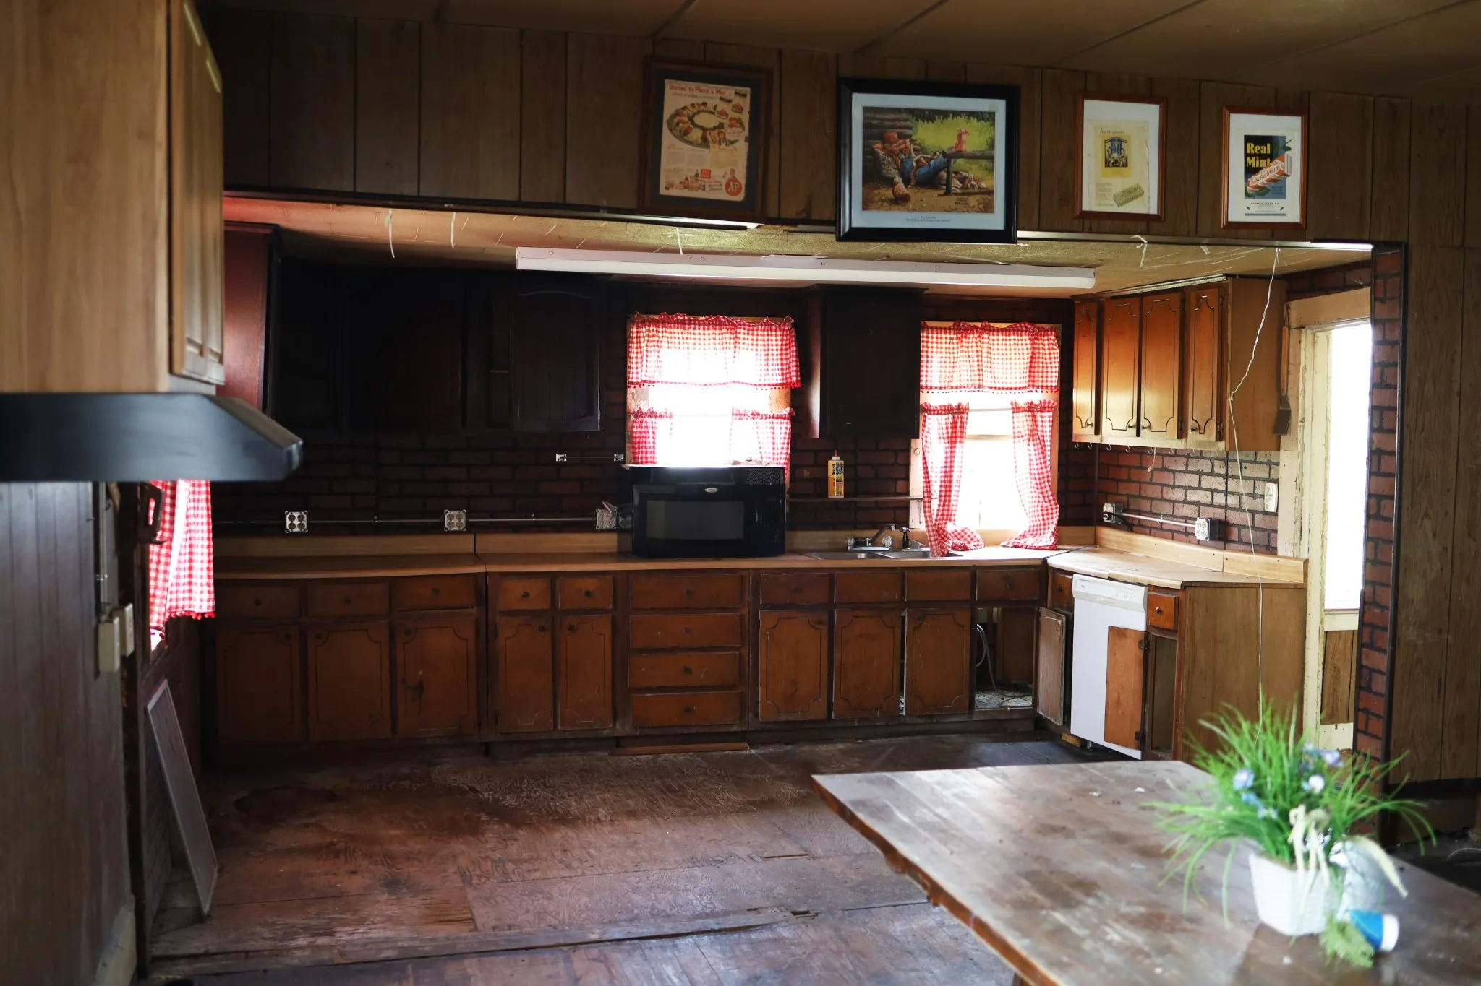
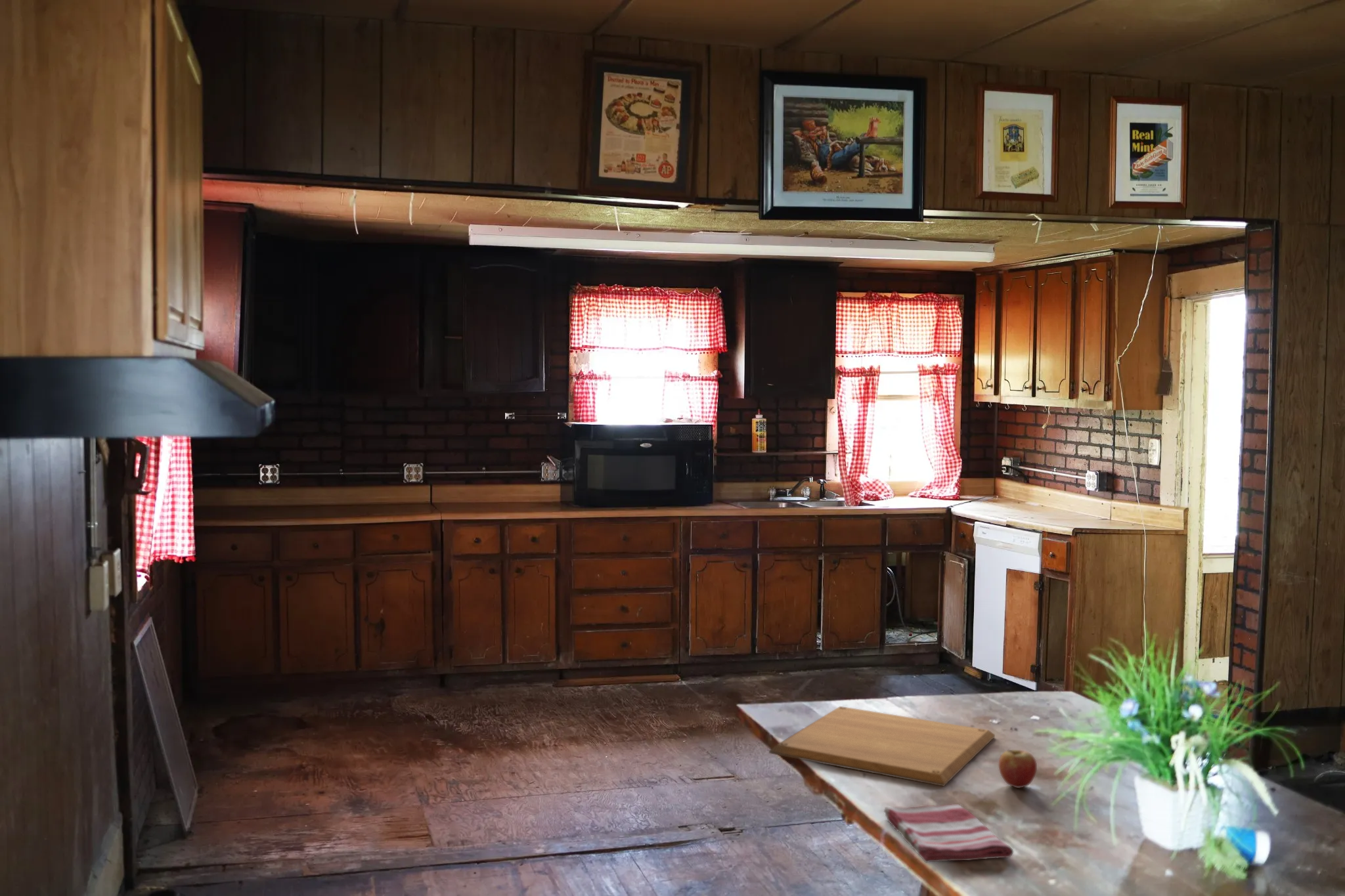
+ dish towel [883,803,1014,863]
+ fruit [998,749,1038,788]
+ chopping board [768,706,996,787]
